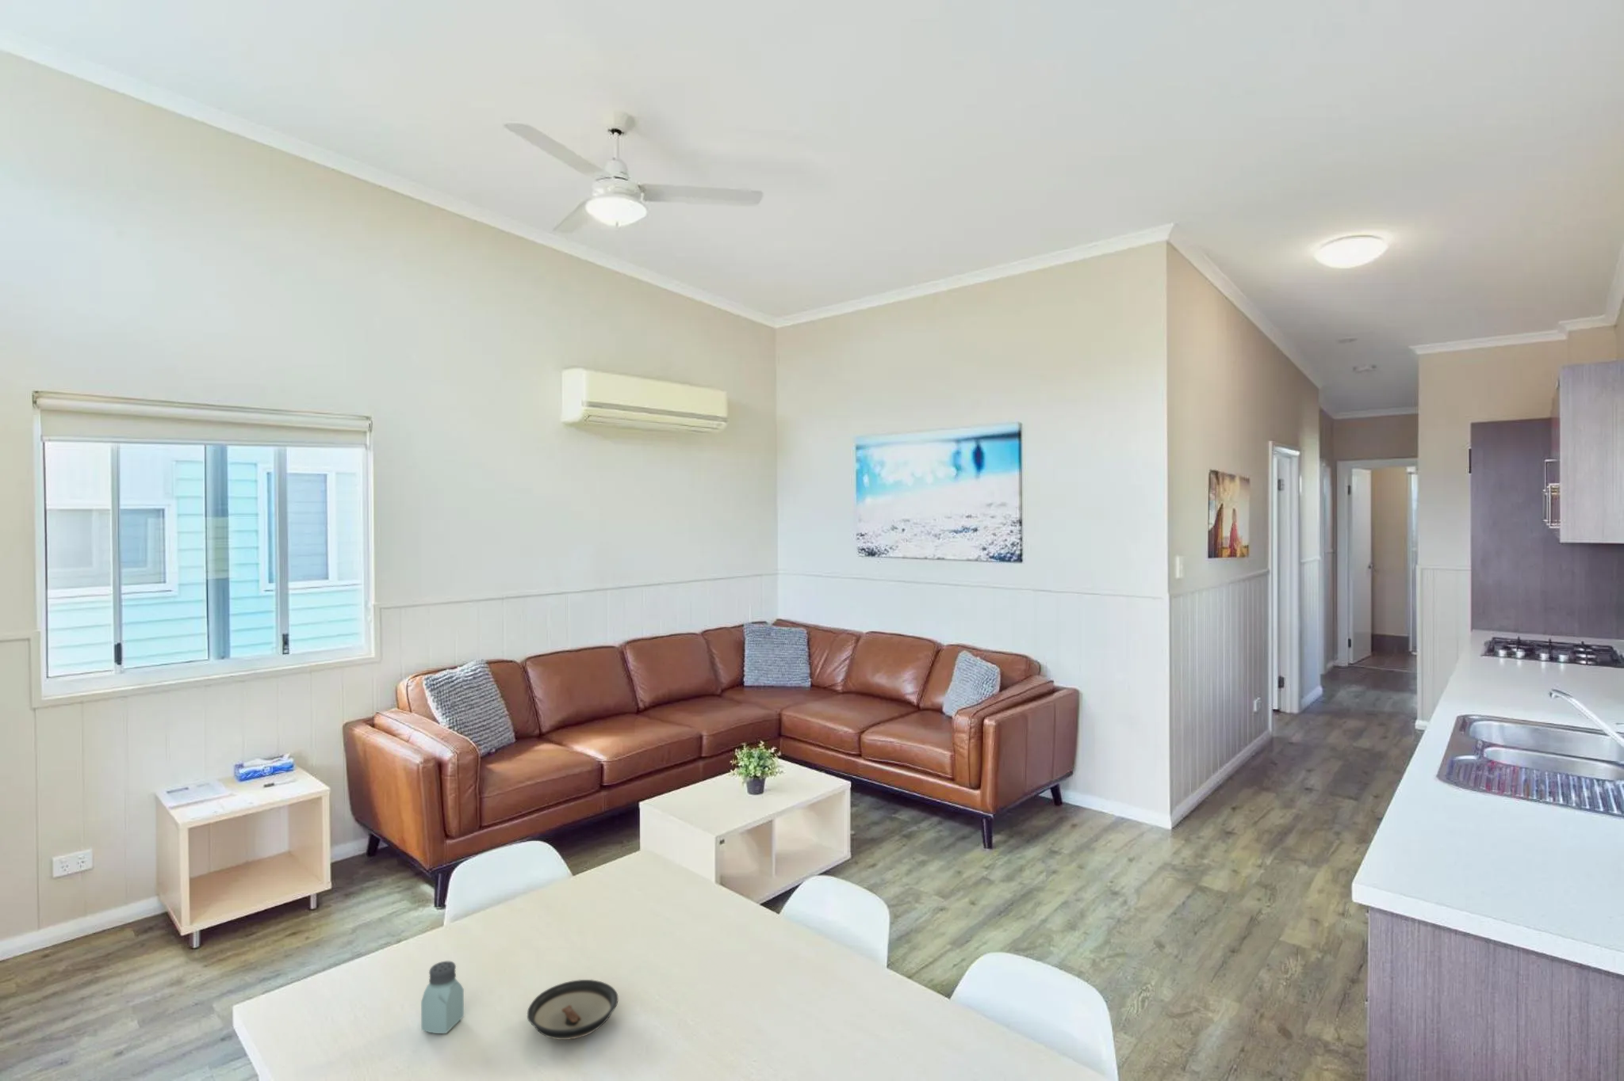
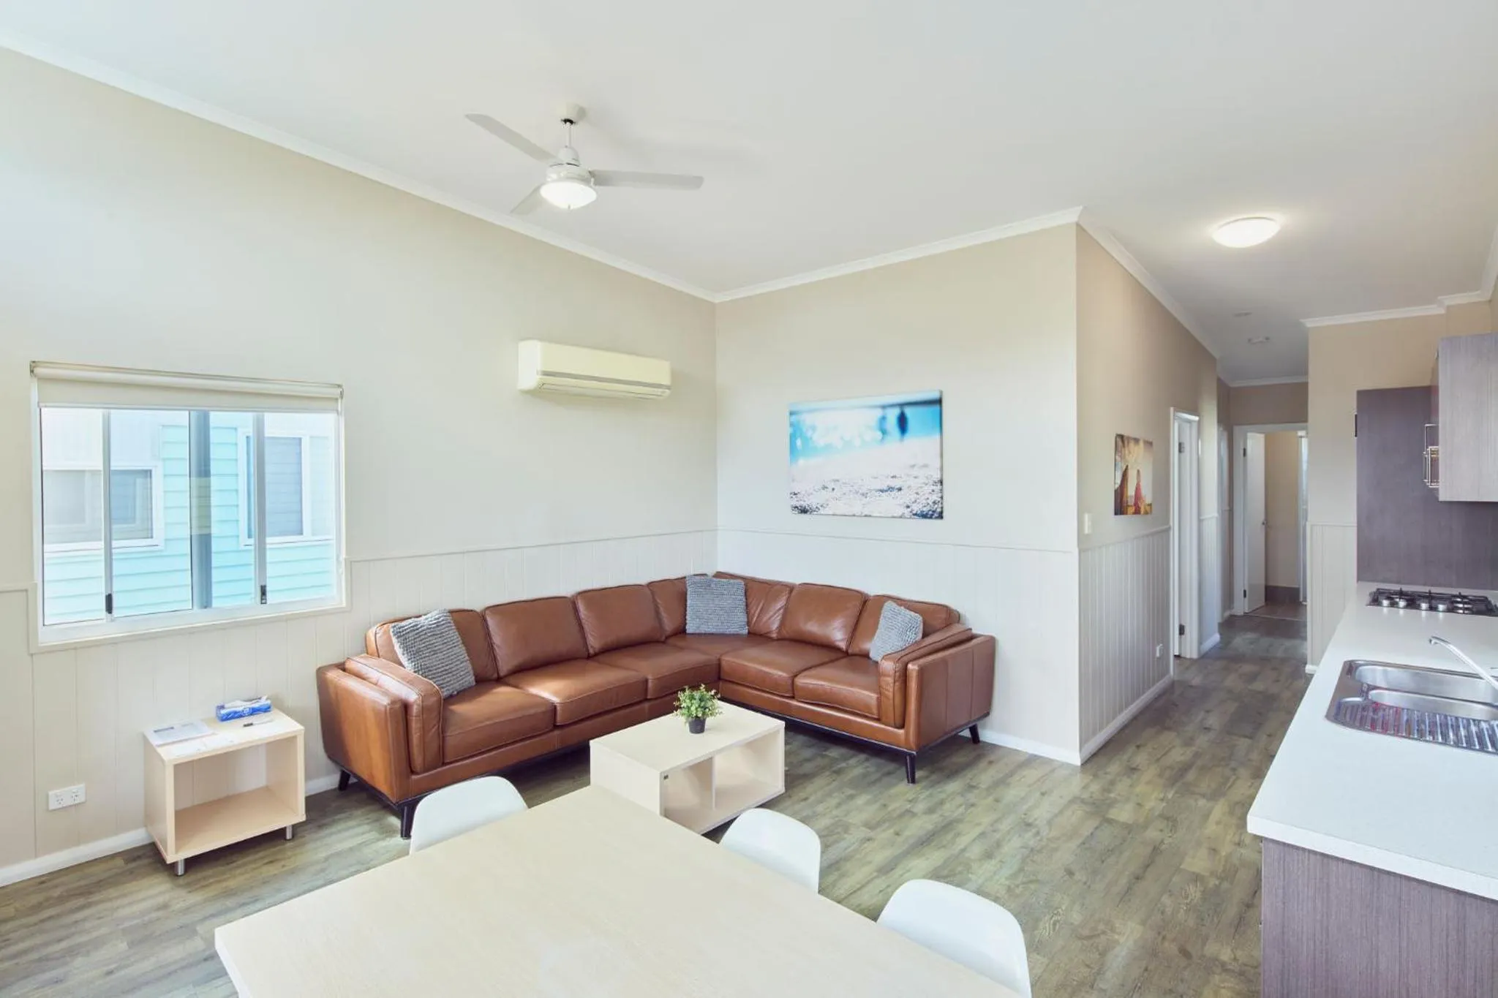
- saucer [526,978,619,1041]
- saltshaker [420,960,465,1034]
